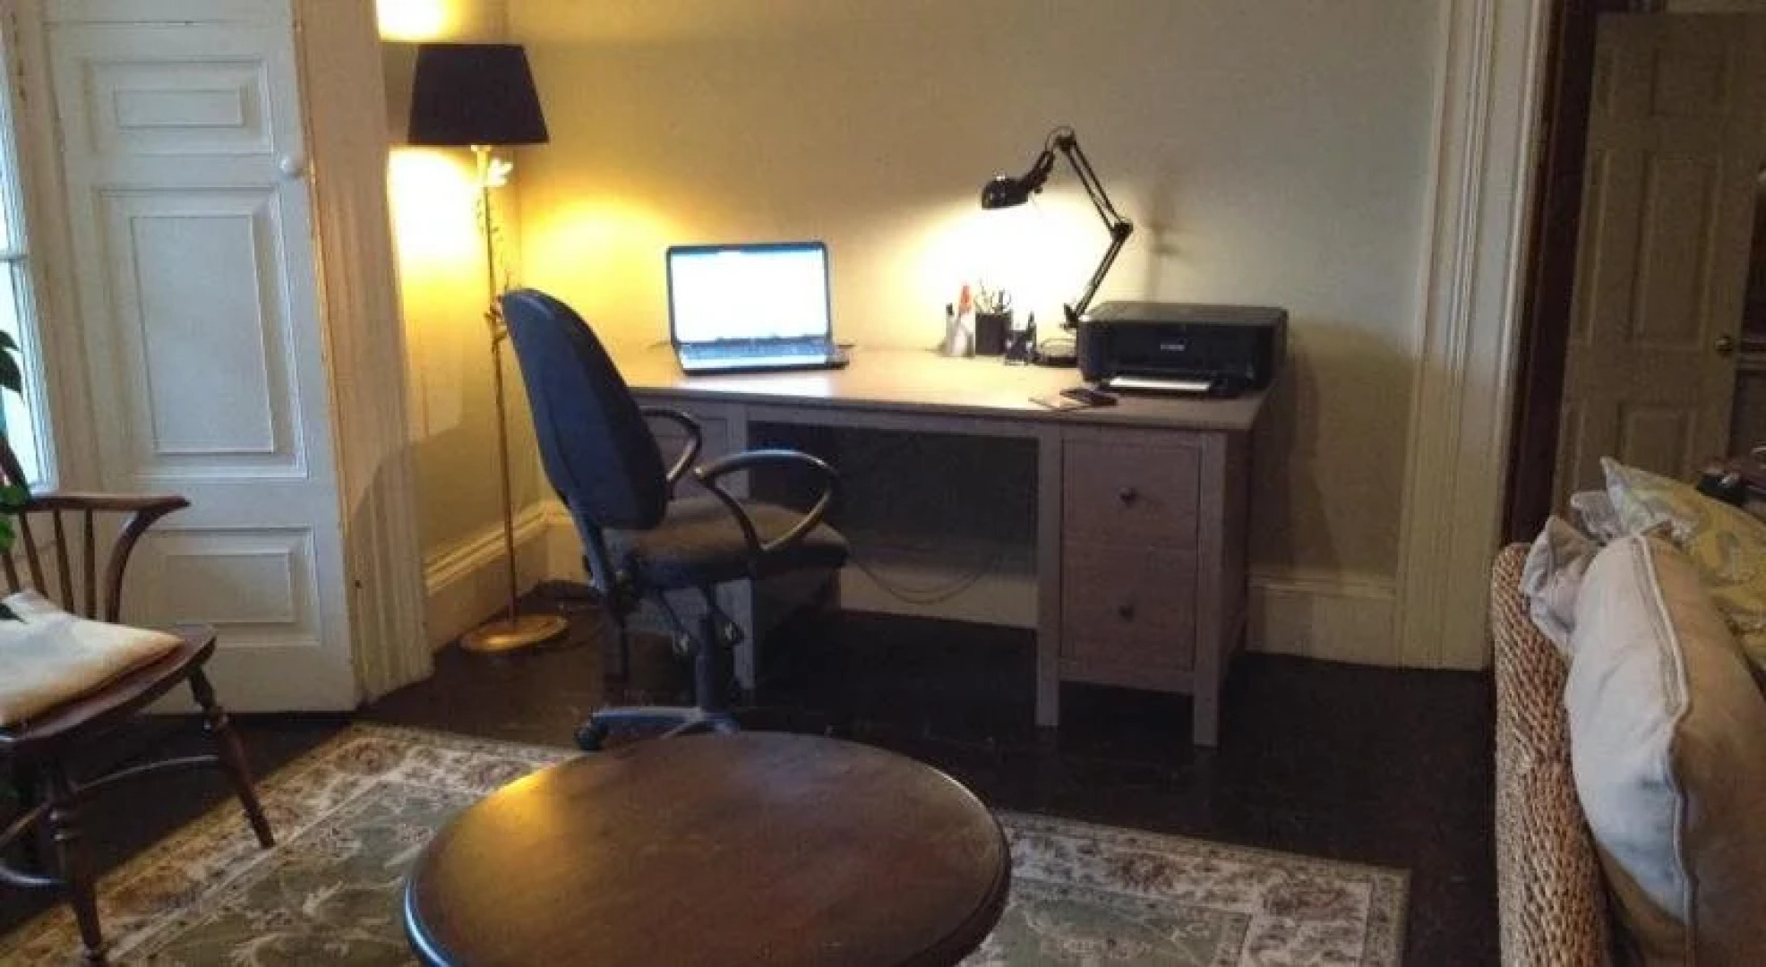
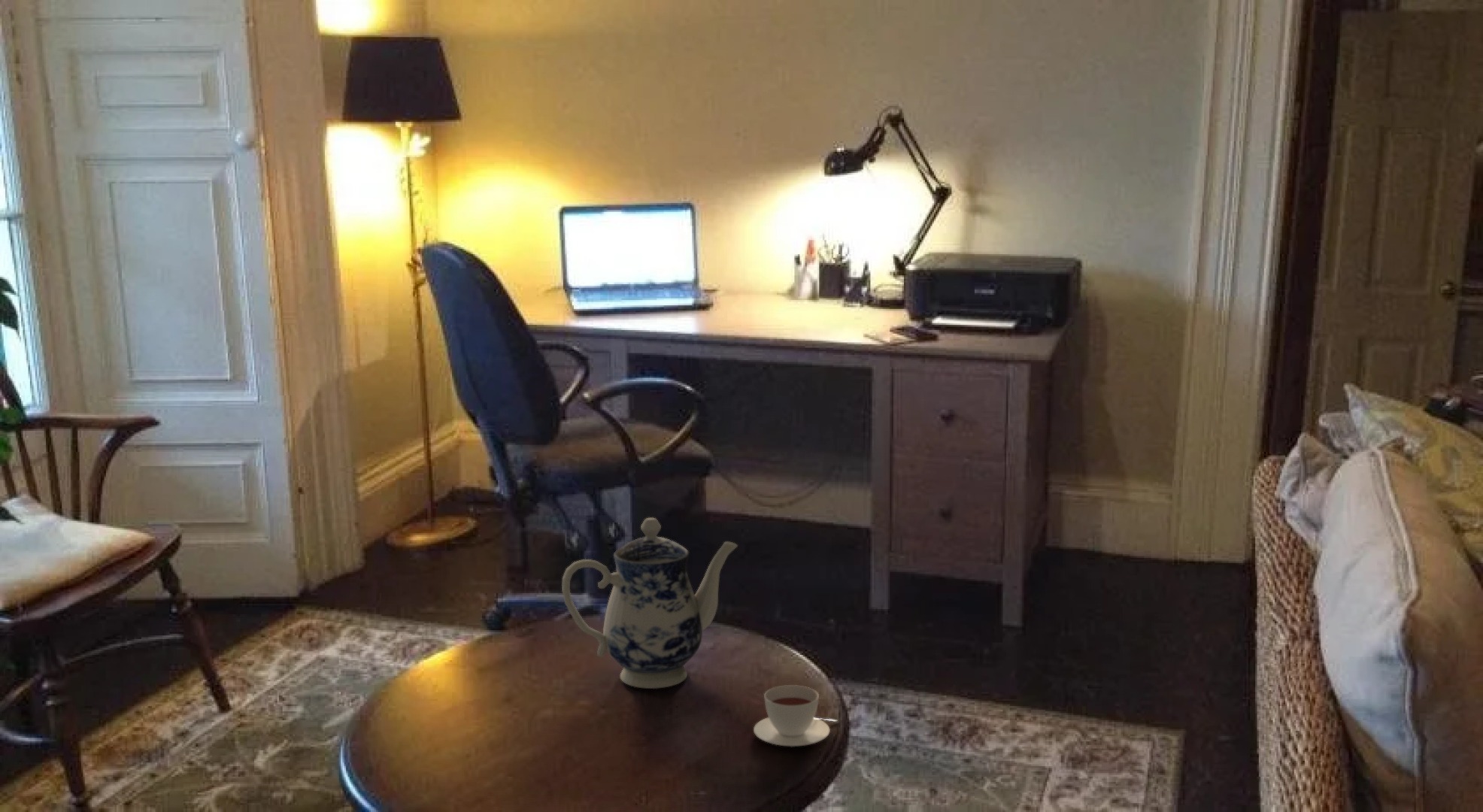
+ teacup [753,684,839,747]
+ teapot [561,517,738,689]
